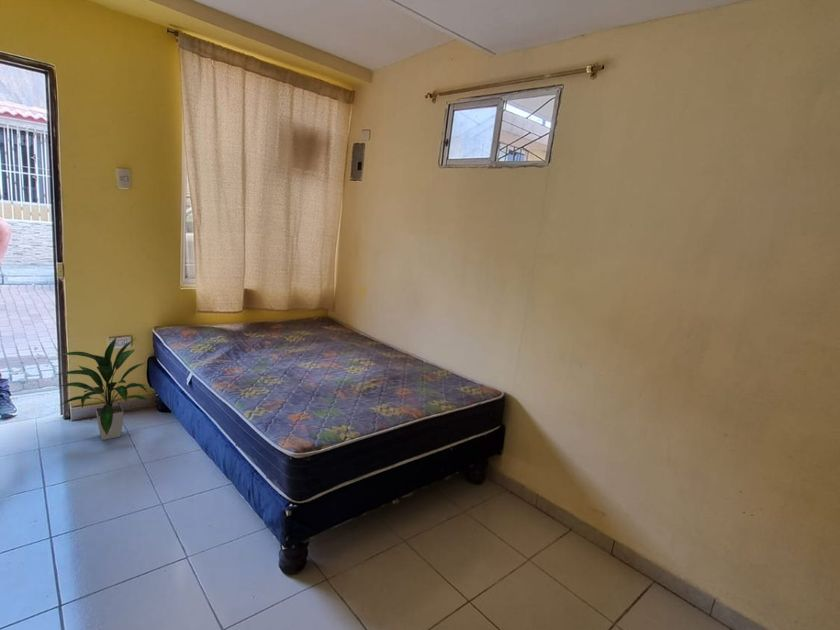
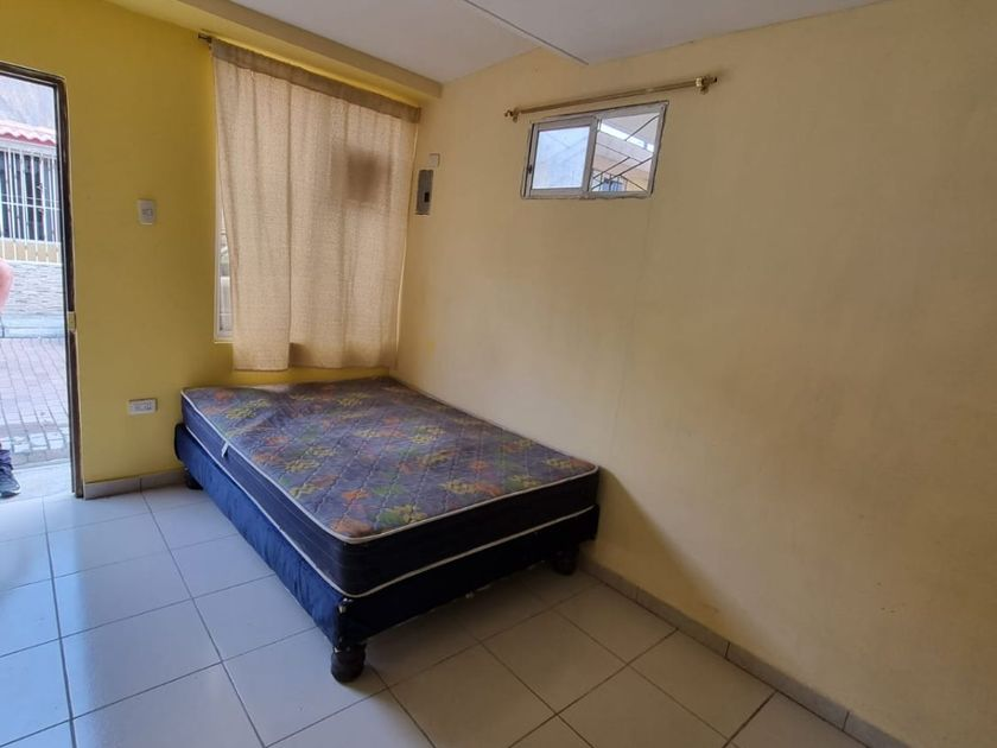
- indoor plant [55,337,151,441]
